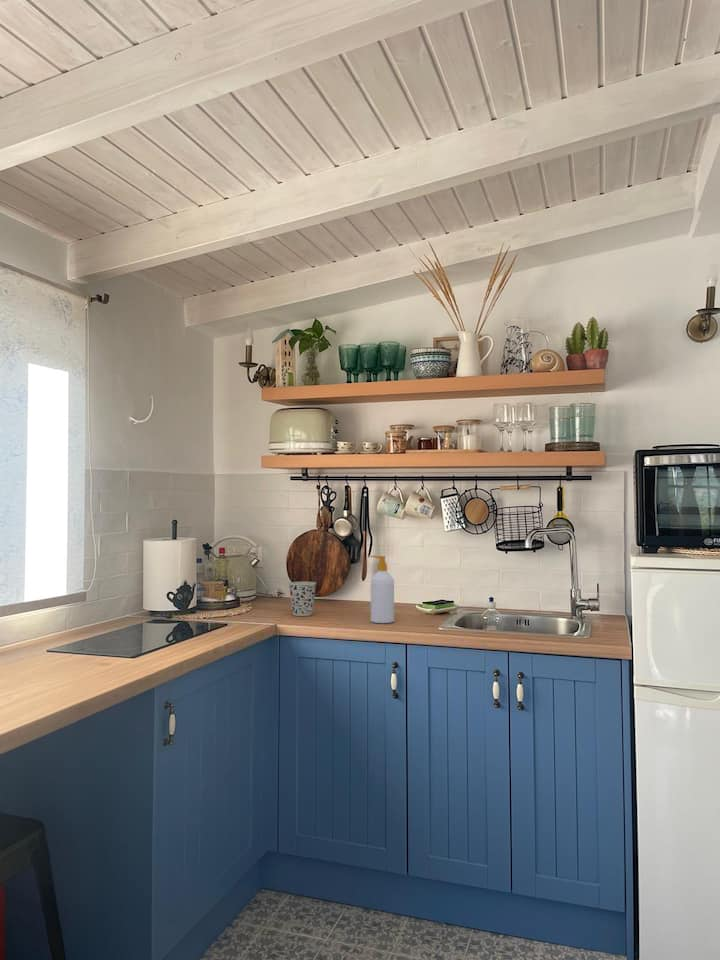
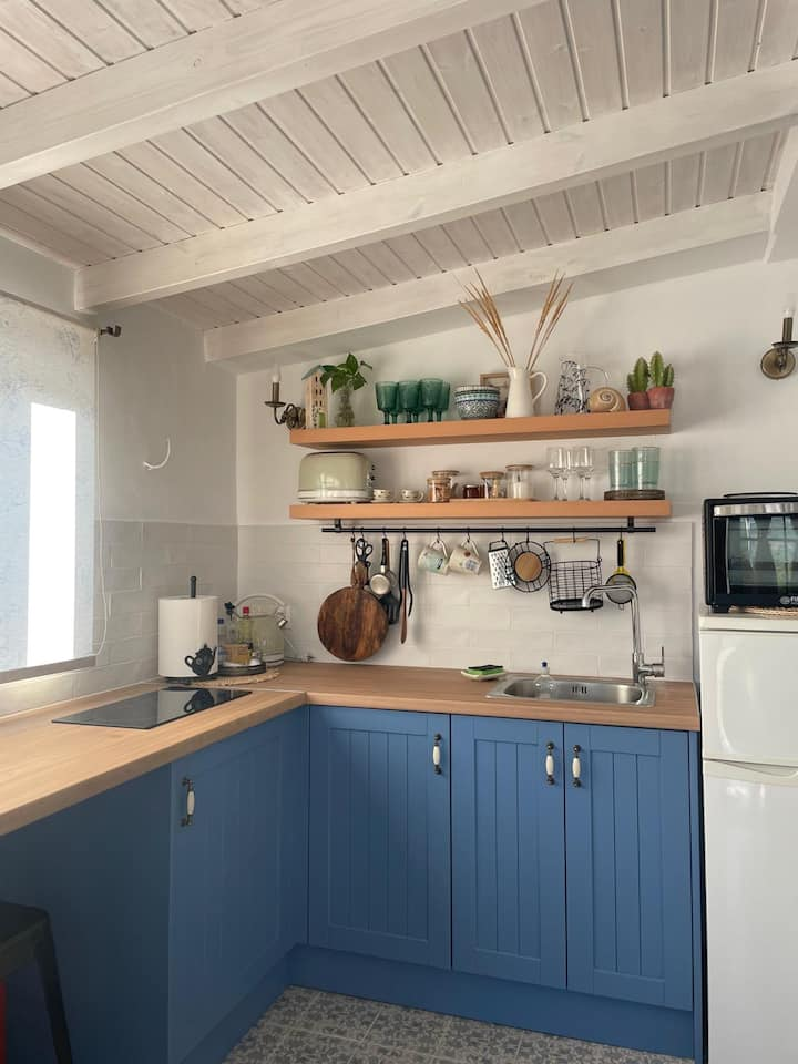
- soap bottle [368,555,395,624]
- cup [288,581,317,617]
